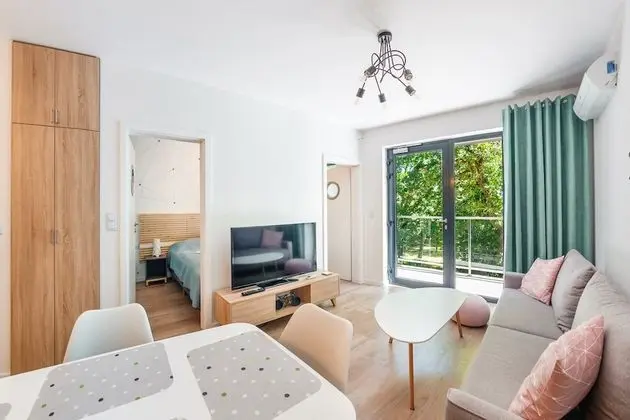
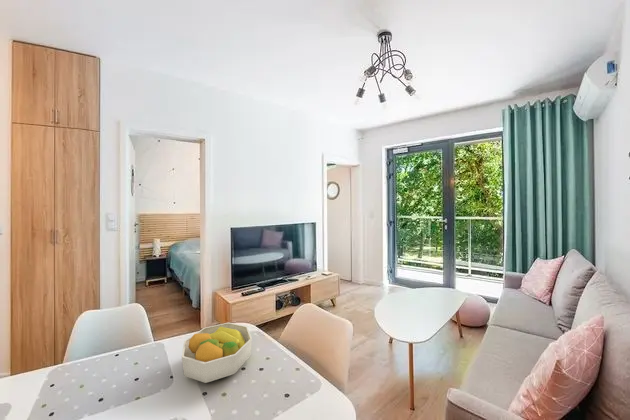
+ fruit bowl [181,322,253,384]
